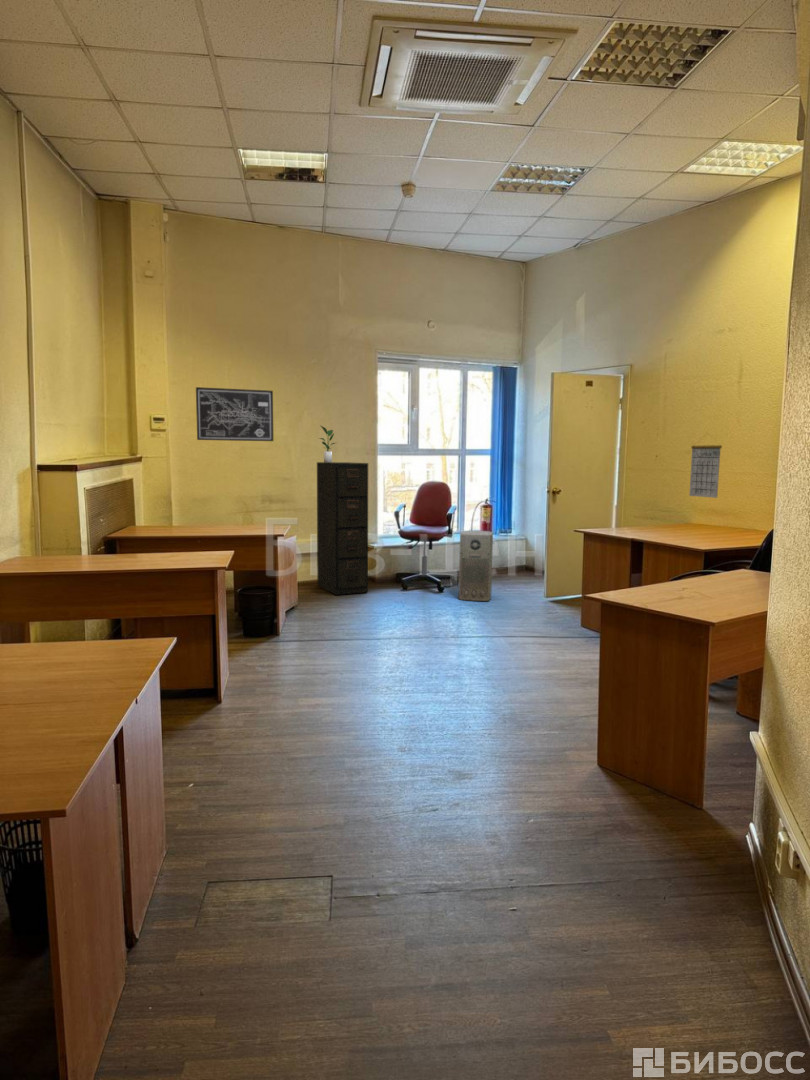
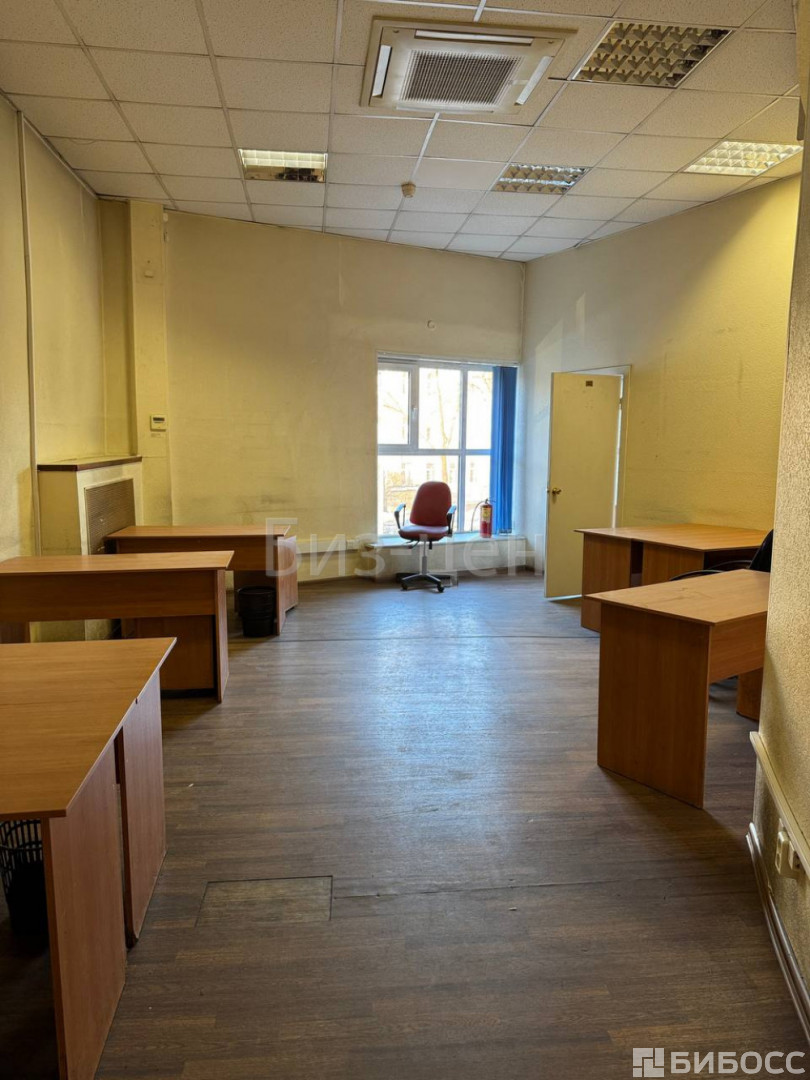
- air purifier [458,530,494,602]
- filing cabinet [316,461,369,596]
- wall art [195,386,274,442]
- potted plant [318,424,336,462]
- calendar [688,433,723,499]
